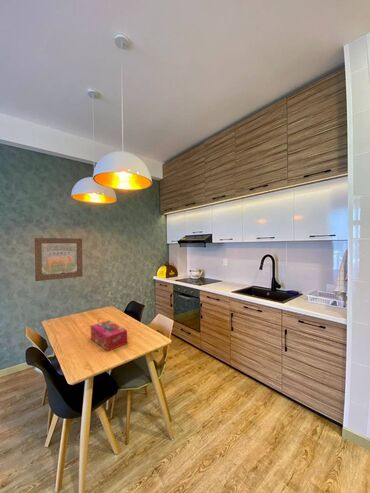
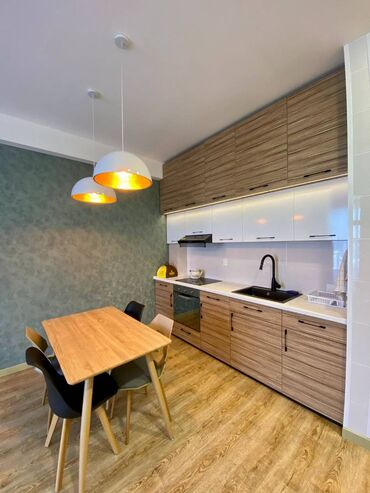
- wall art [34,237,84,282]
- tissue box [90,320,128,352]
